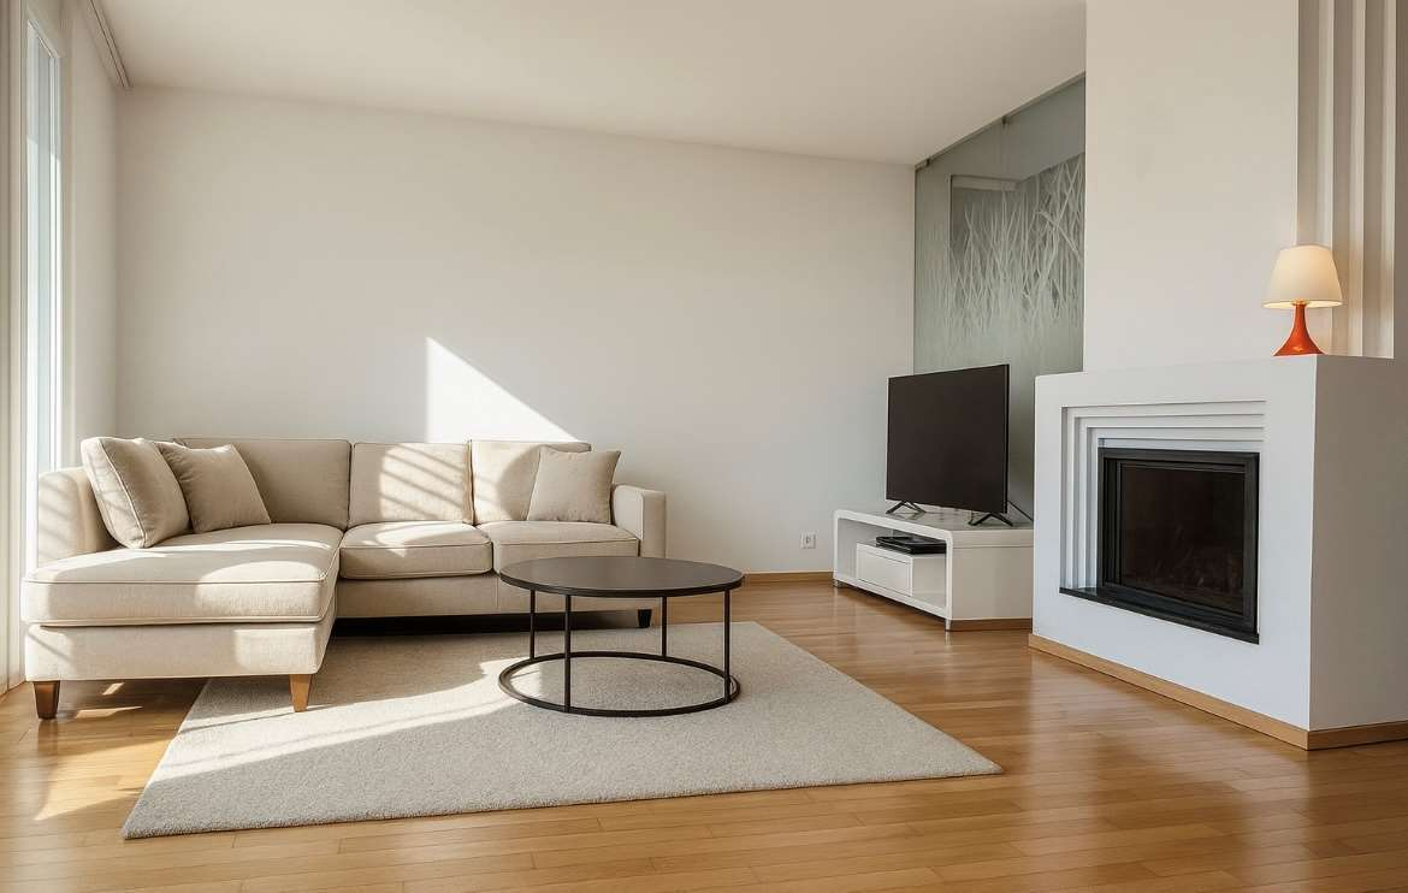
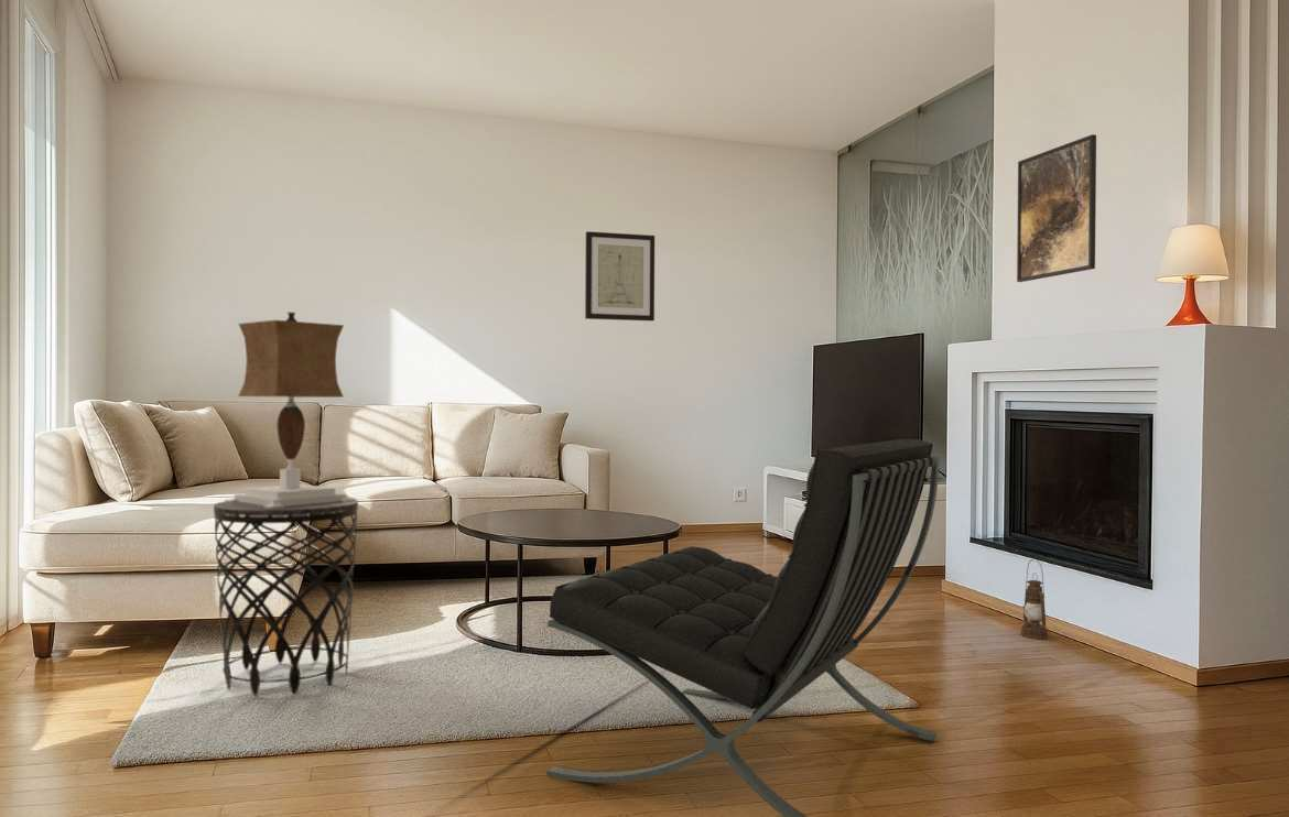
+ table lamp [224,312,357,508]
+ lantern [1019,557,1049,640]
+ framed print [1016,133,1097,283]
+ lounge chair [545,437,940,817]
+ wall art [584,230,656,322]
+ side table [213,497,359,697]
